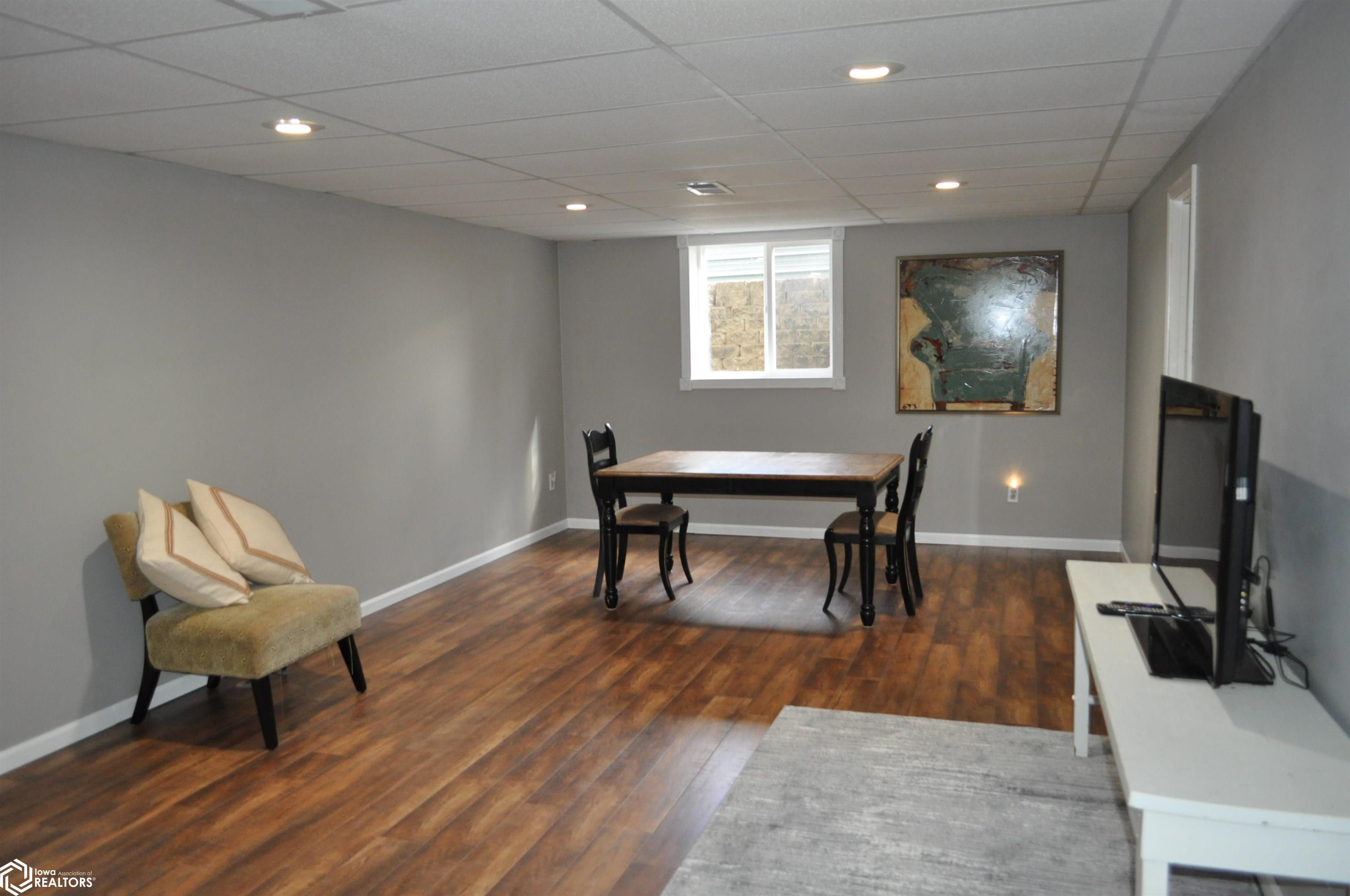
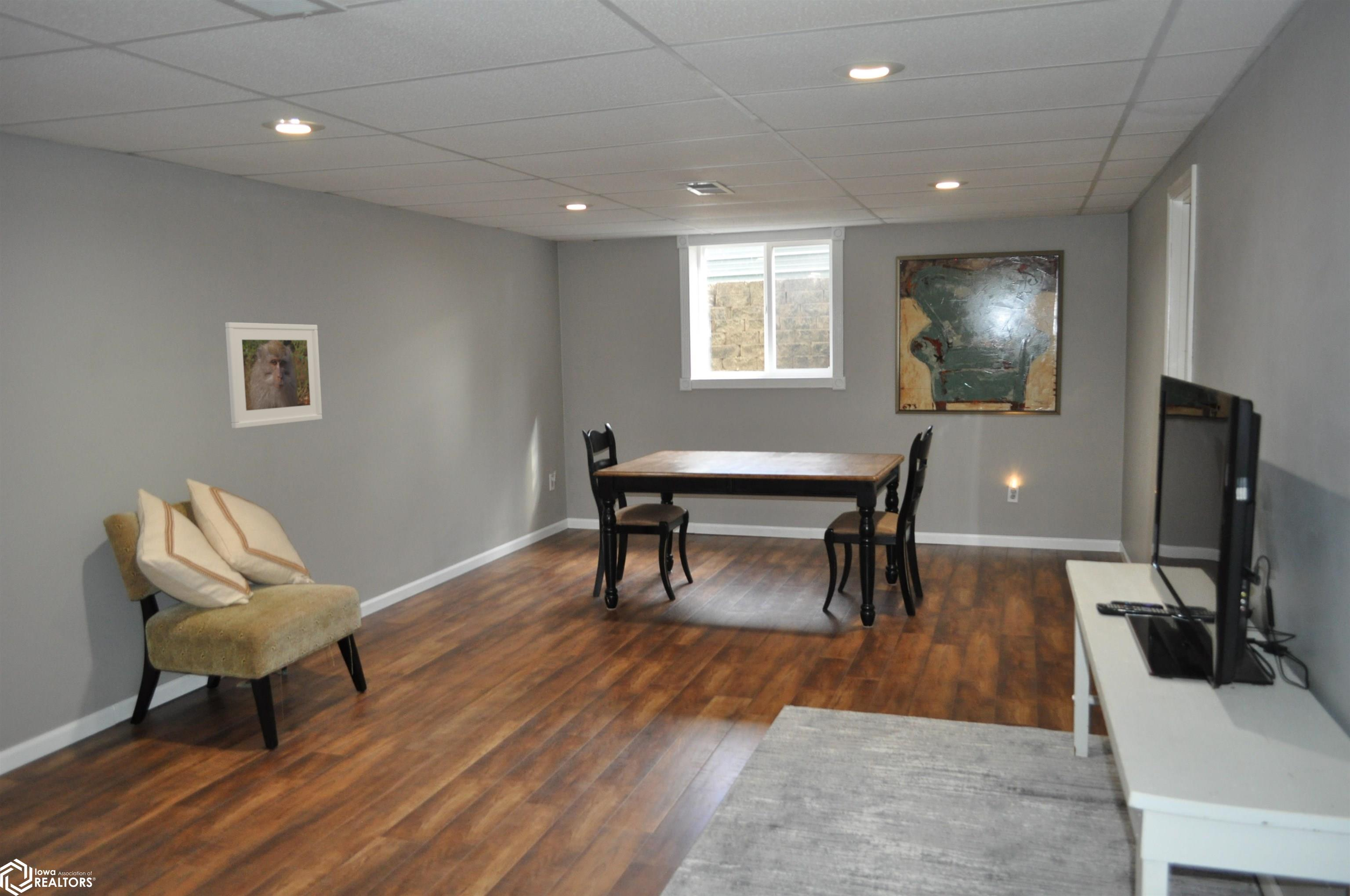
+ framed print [225,322,323,429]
